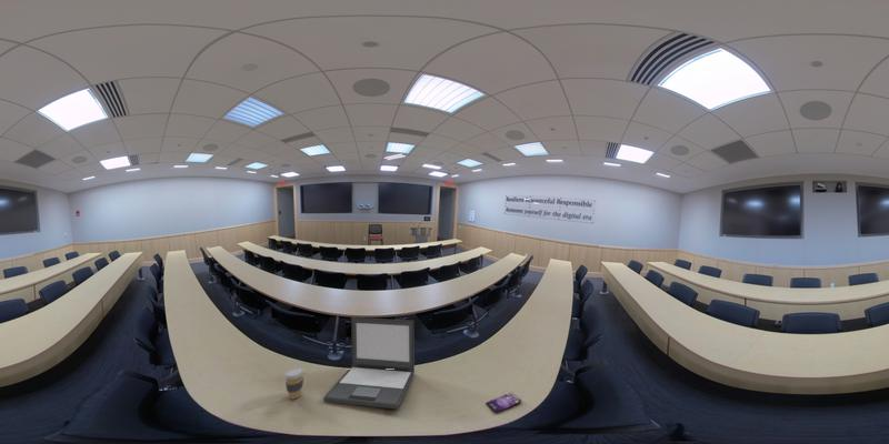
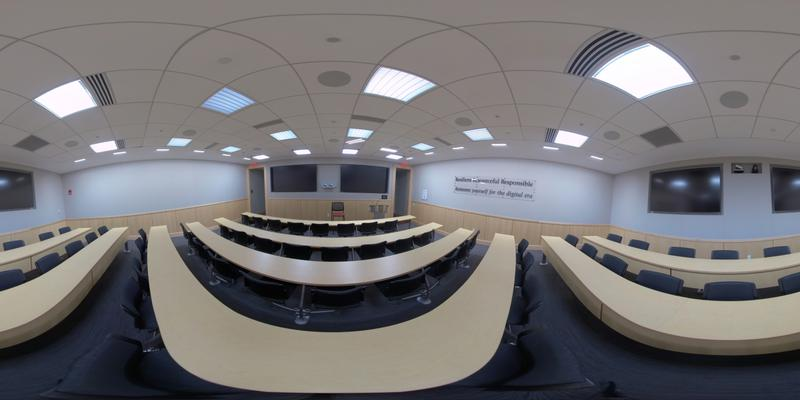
- laptop [322,316,416,410]
- coffee cup [283,366,306,400]
- smartphone [486,392,522,414]
